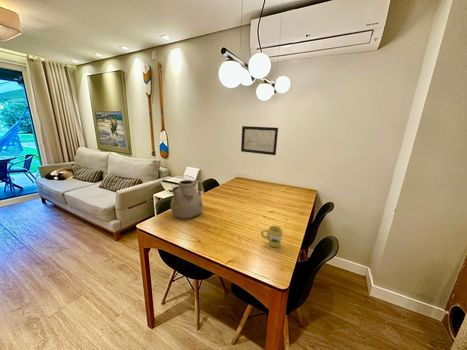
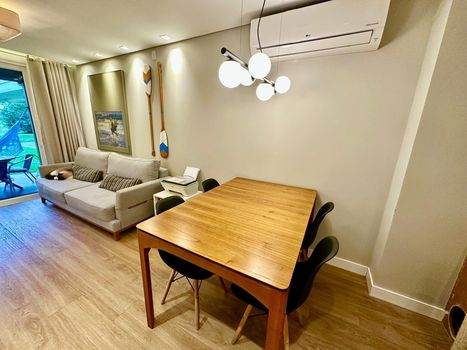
- teapot [170,179,204,220]
- wall art [240,125,279,156]
- mug [260,225,284,248]
